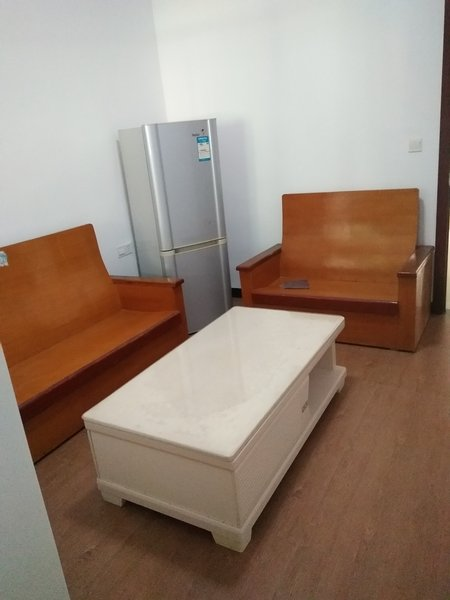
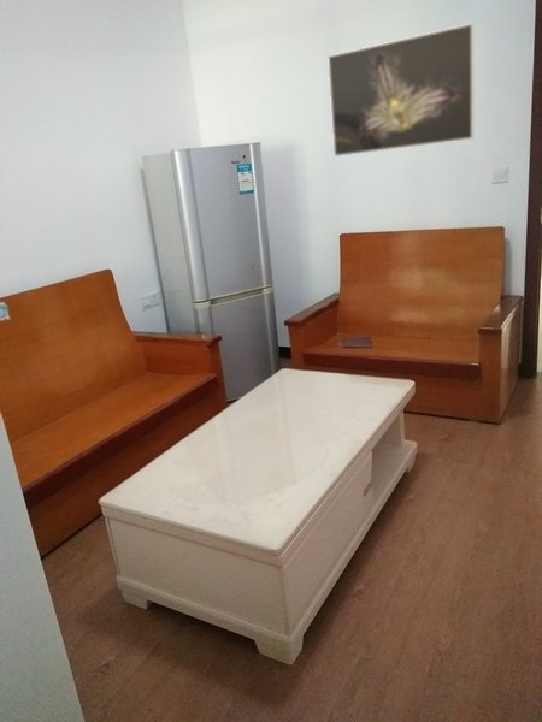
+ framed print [326,23,475,158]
